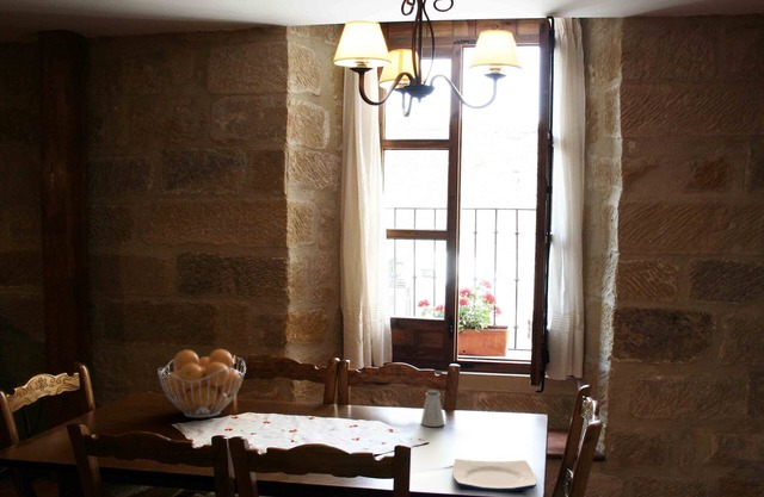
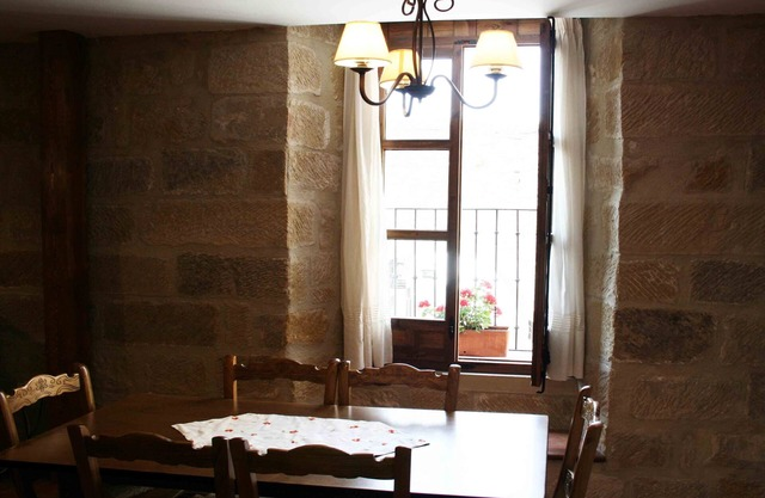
- saltshaker [420,389,445,428]
- fruit basket [156,348,247,418]
- plate [451,458,537,493]
